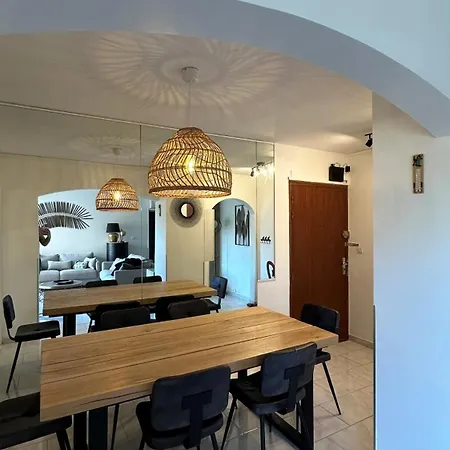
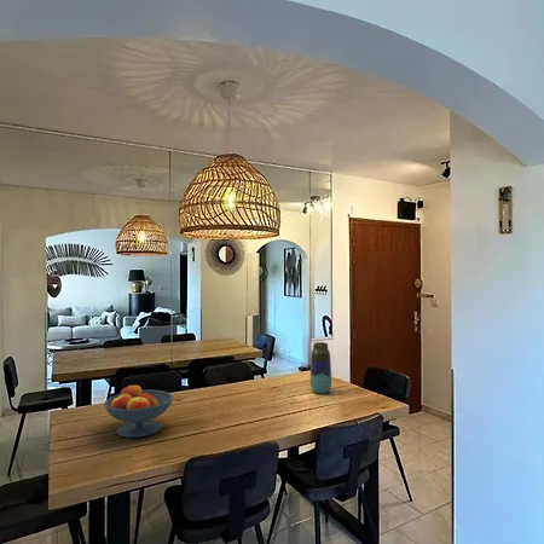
+ fruit bowl [103,384,174,439]
+ vase [309,341,332,394]
